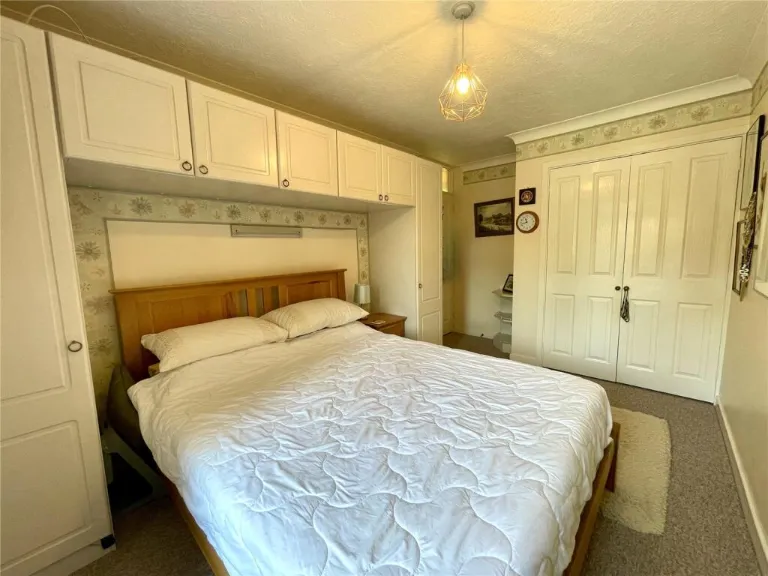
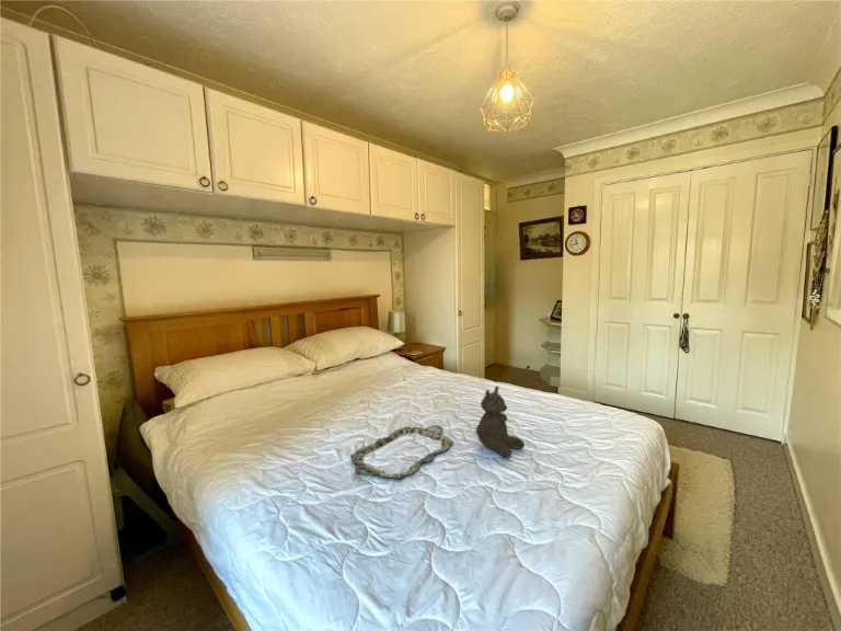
+ teddy bear [475,385,526,459]
+ serving tray [349,424,454,480]
